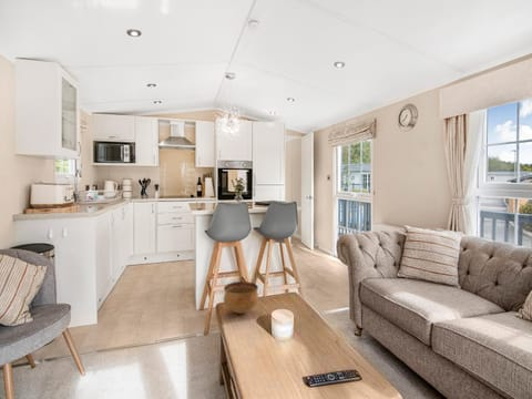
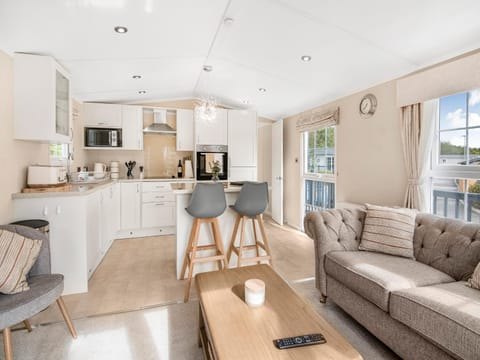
- bowl [223,280,259,315]
